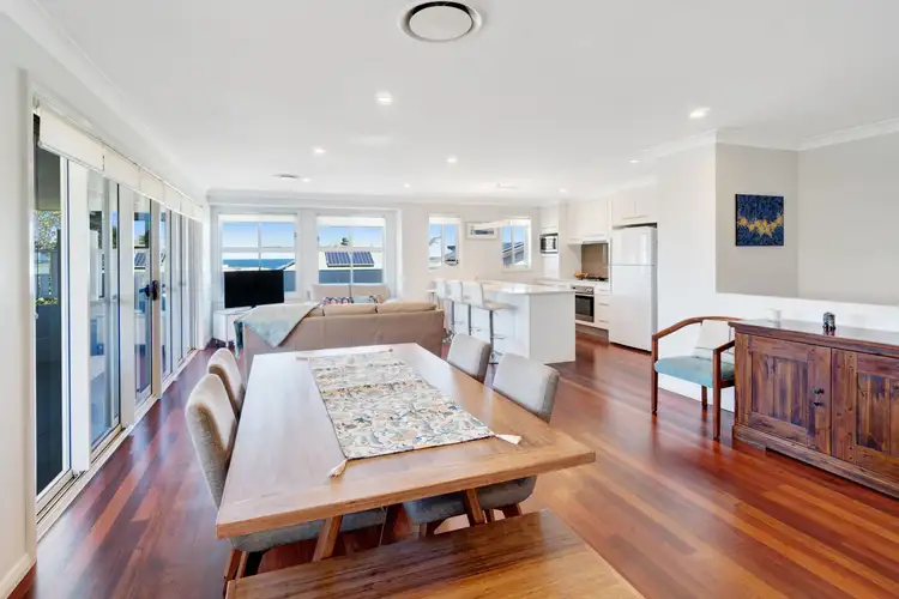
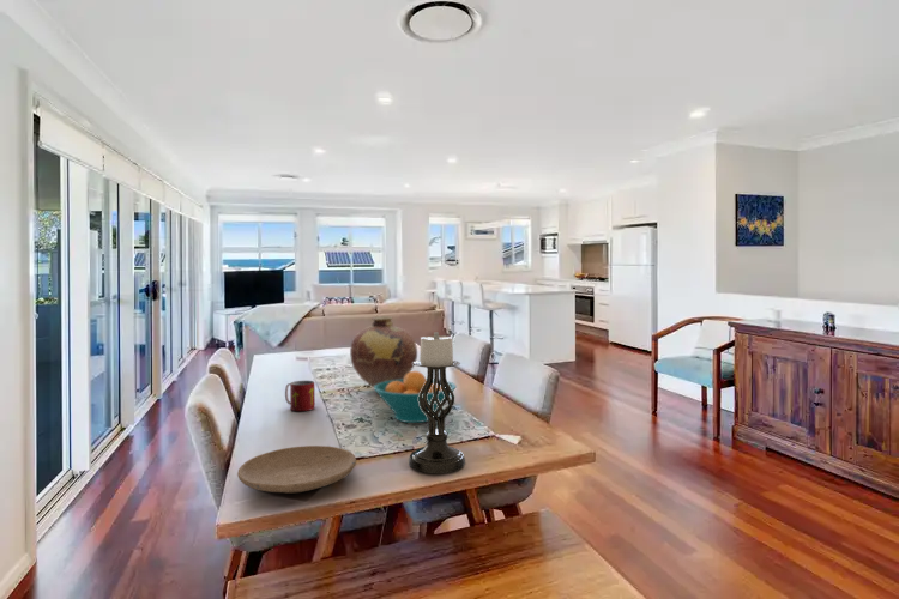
+ vase [349,316,418,388]
+ plate [236,444,357,494]
+ fruit bowl [373,370,458,424]
+ mug [284,380,316,412]
+ candle holder [408,331,466,474]
